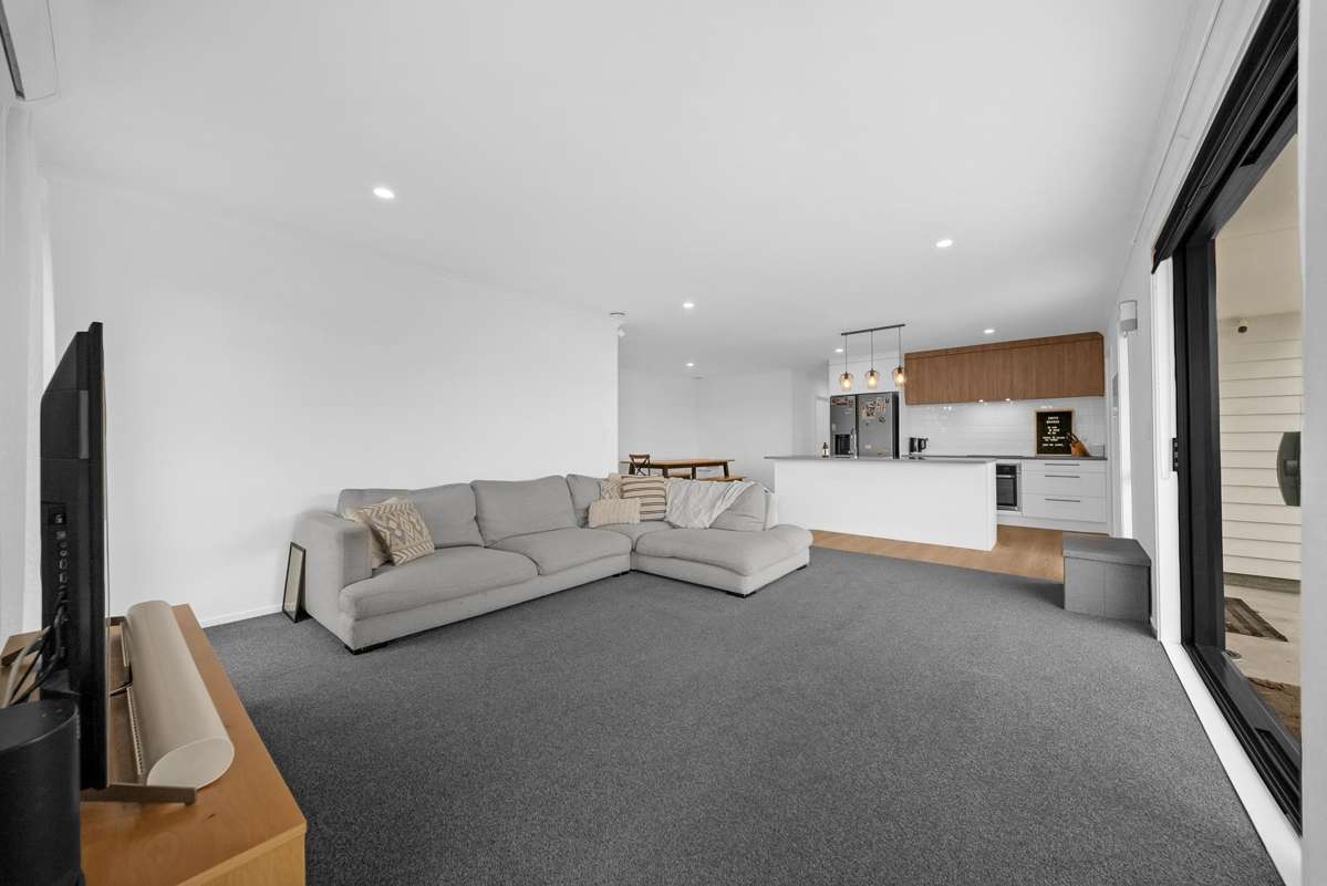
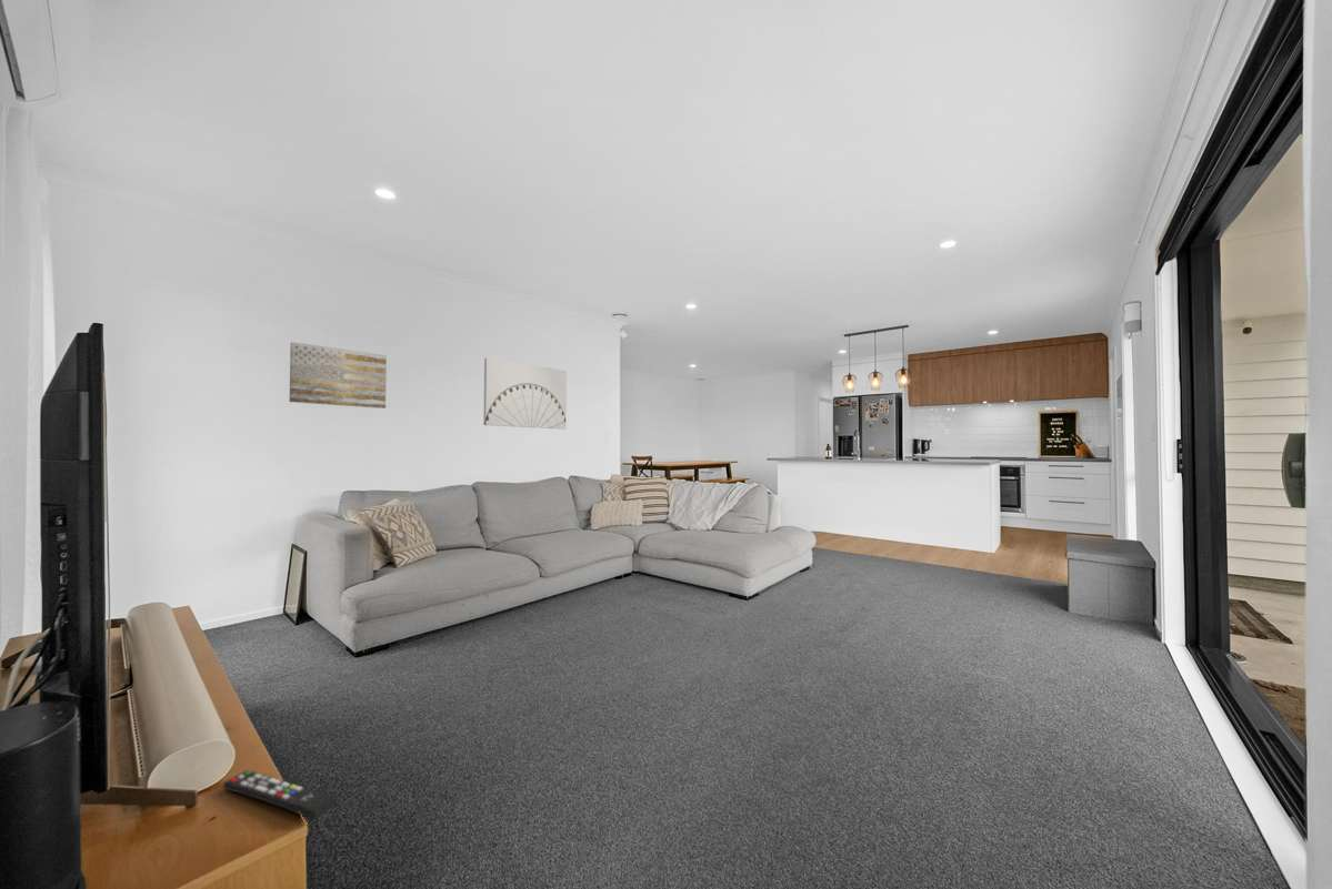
+ remote control [222,769,337,821]
+ wall art [482,357,568,431]
+ wall art [289,341,388,410]
